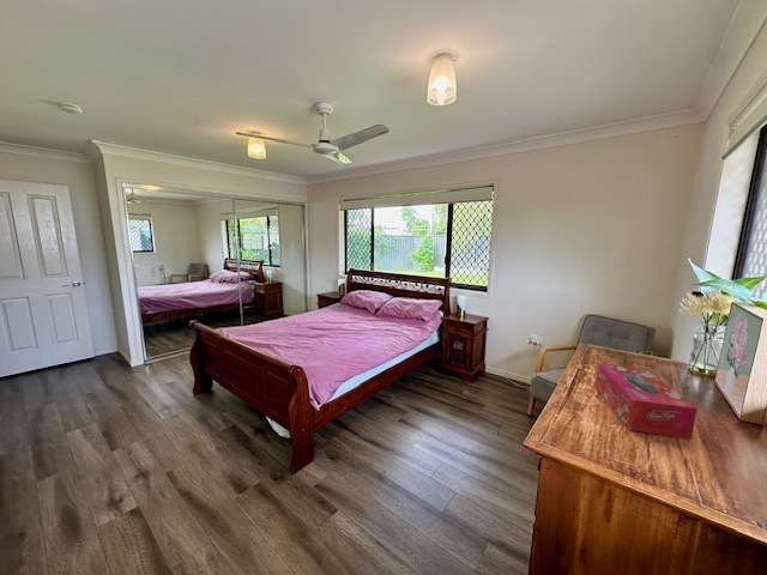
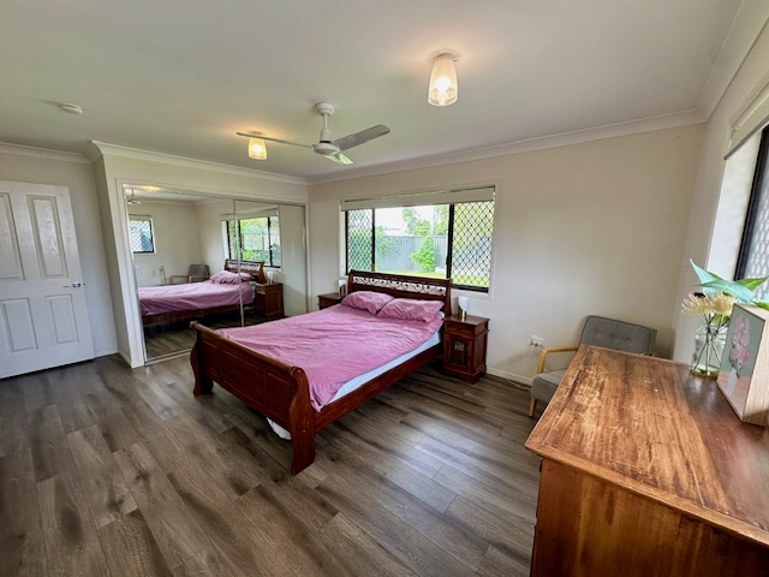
- tissue box [594,362,697,441]
